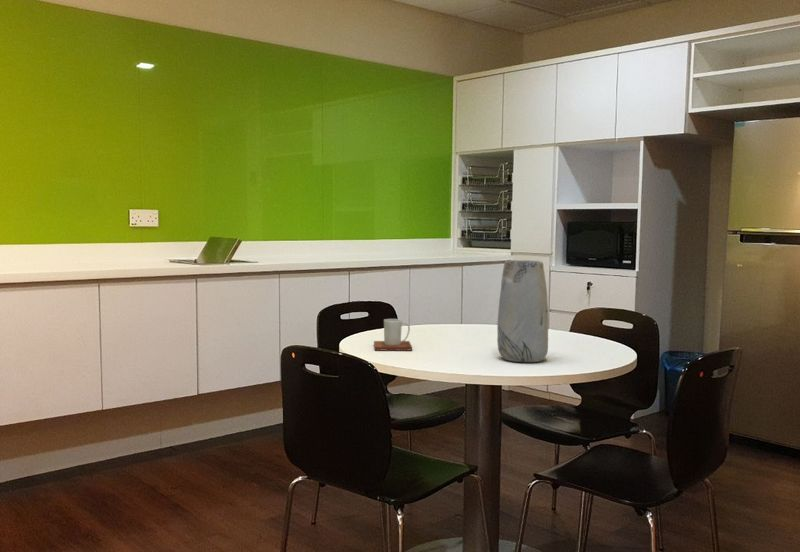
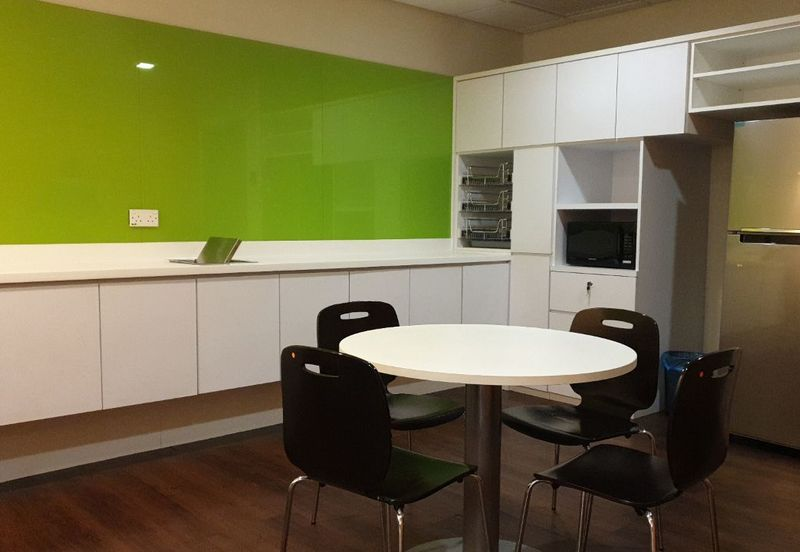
- mug [373,318,413,351]
- vase [496,259,549,363]
